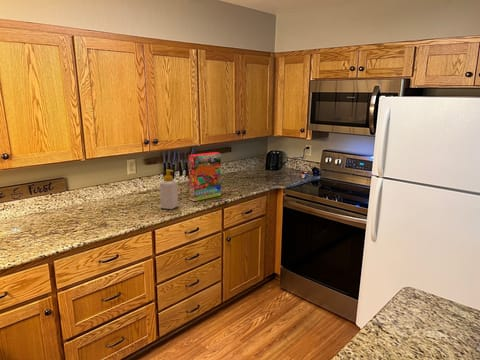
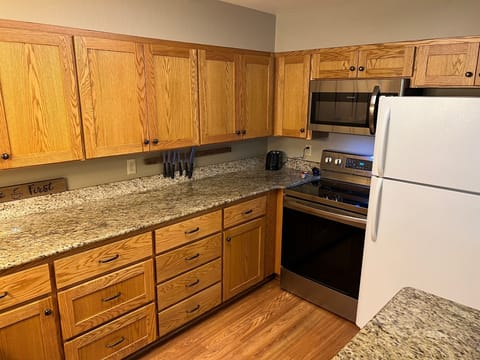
- soap bottle [159,169,179,210]
- cereal box [188,151,222,202]
